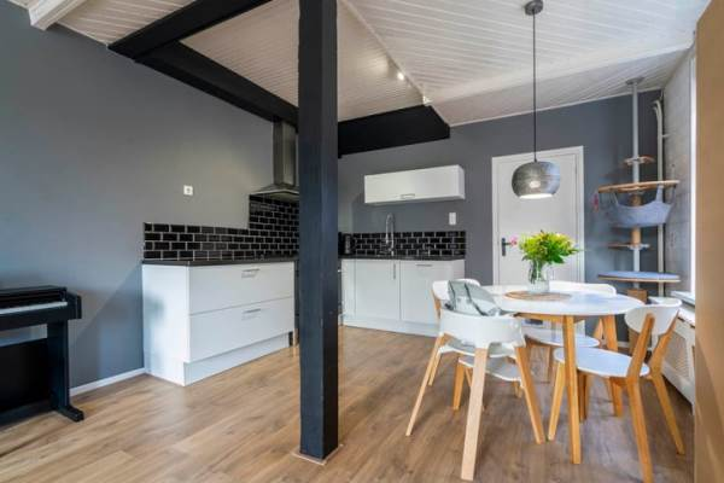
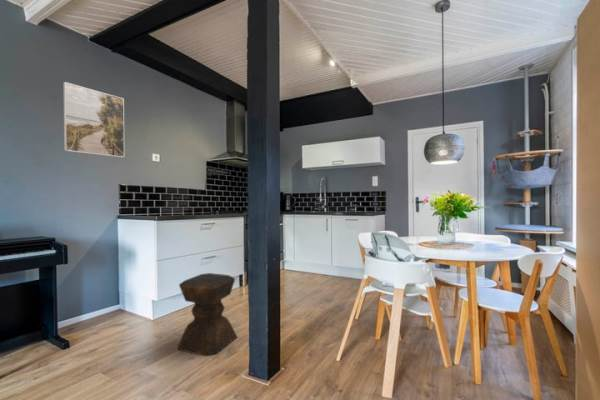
+ stool [177,272,238,358]
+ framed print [62,81,125,158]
